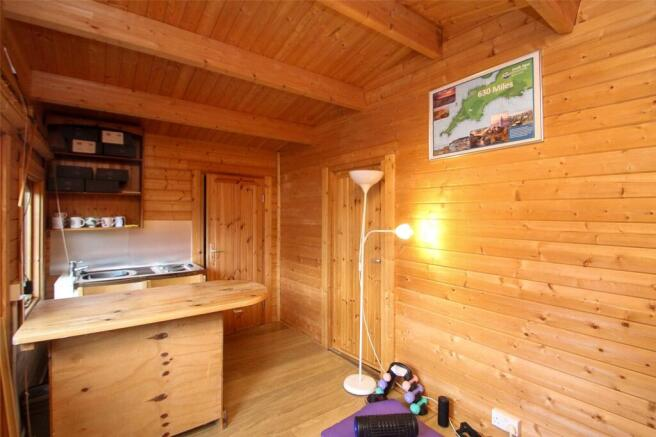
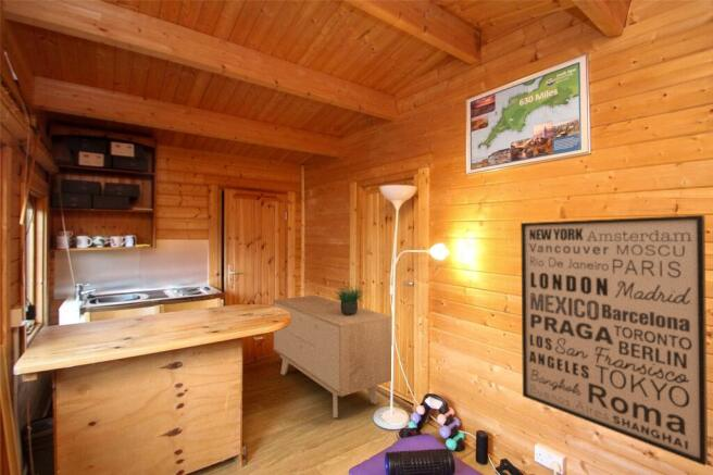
+ sideboard [272,295,393,418]
+ potted plant [334,279,368,315]
+ wall art [520,214,709,466]
